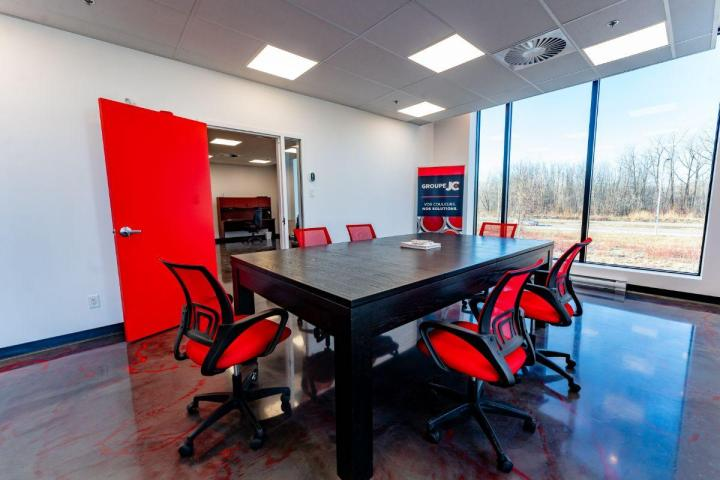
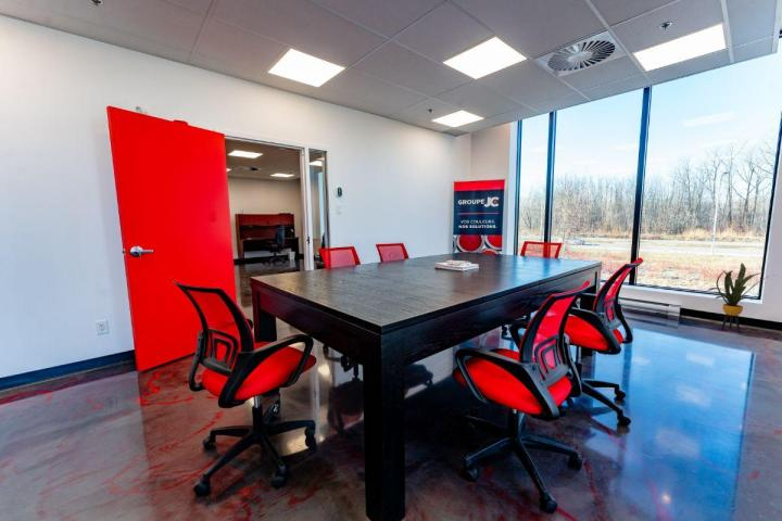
+ house plant [706,263,778,333]
